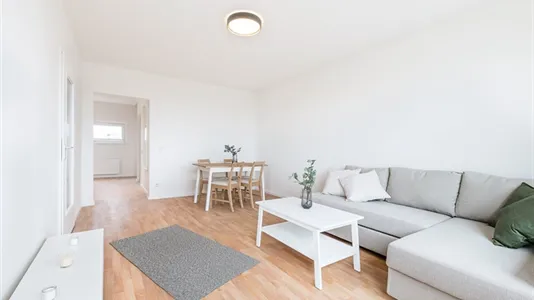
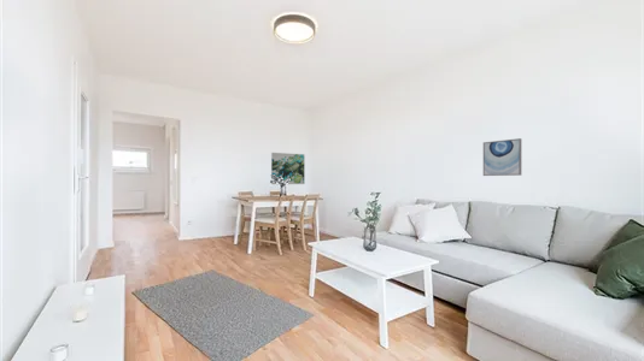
+ wall art [482,137,522,177]
+ wall art [270,152,305,185]
